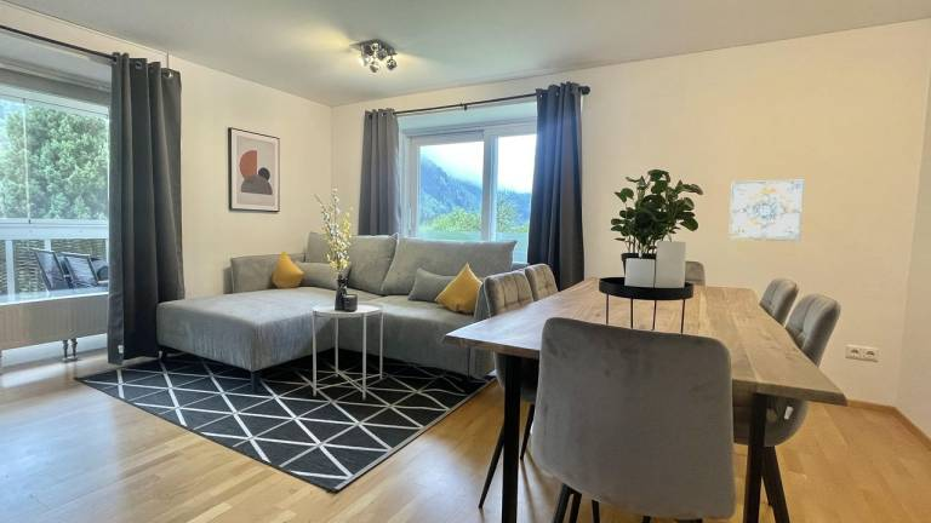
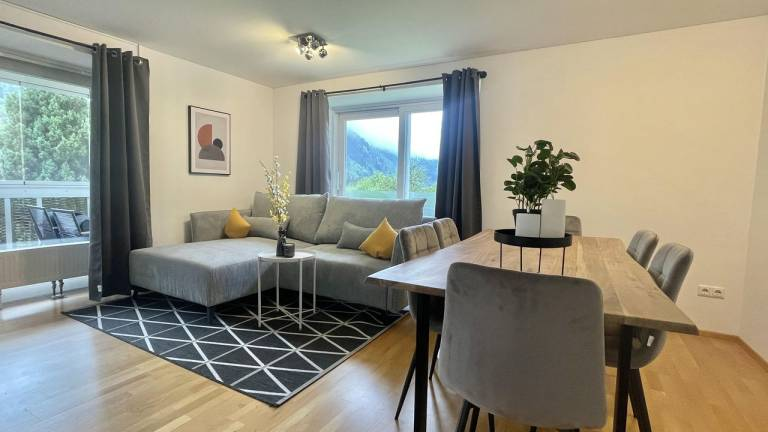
- wall art [727,178,805,242]
